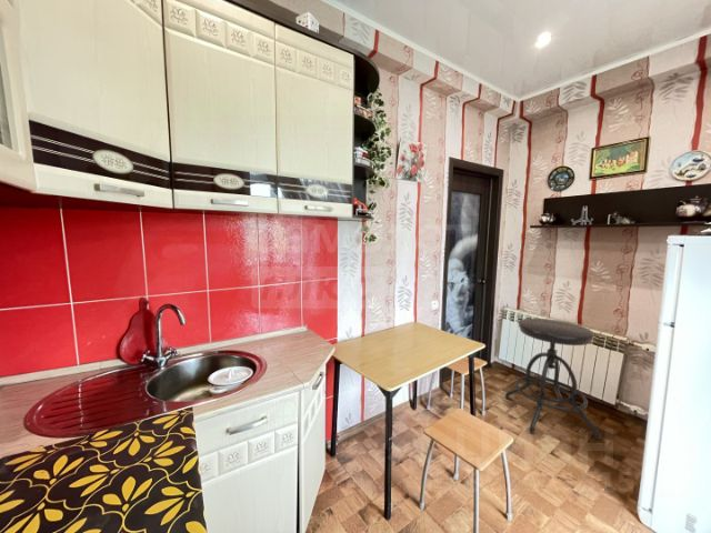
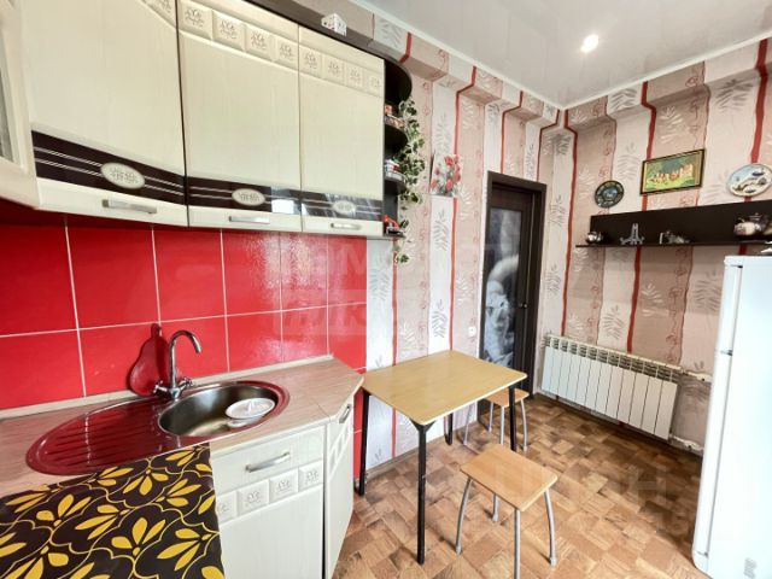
- stool [504,318,602,441]
